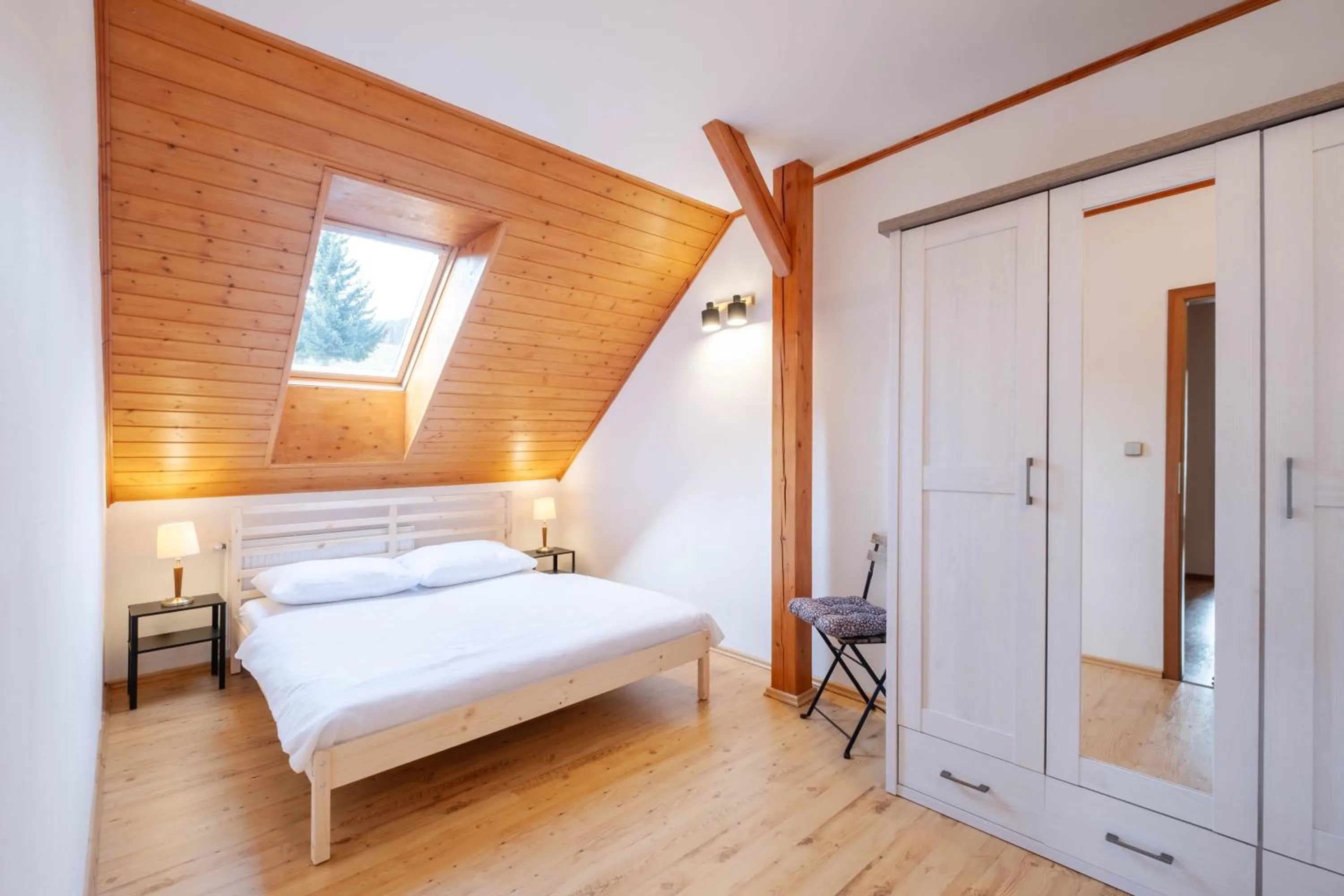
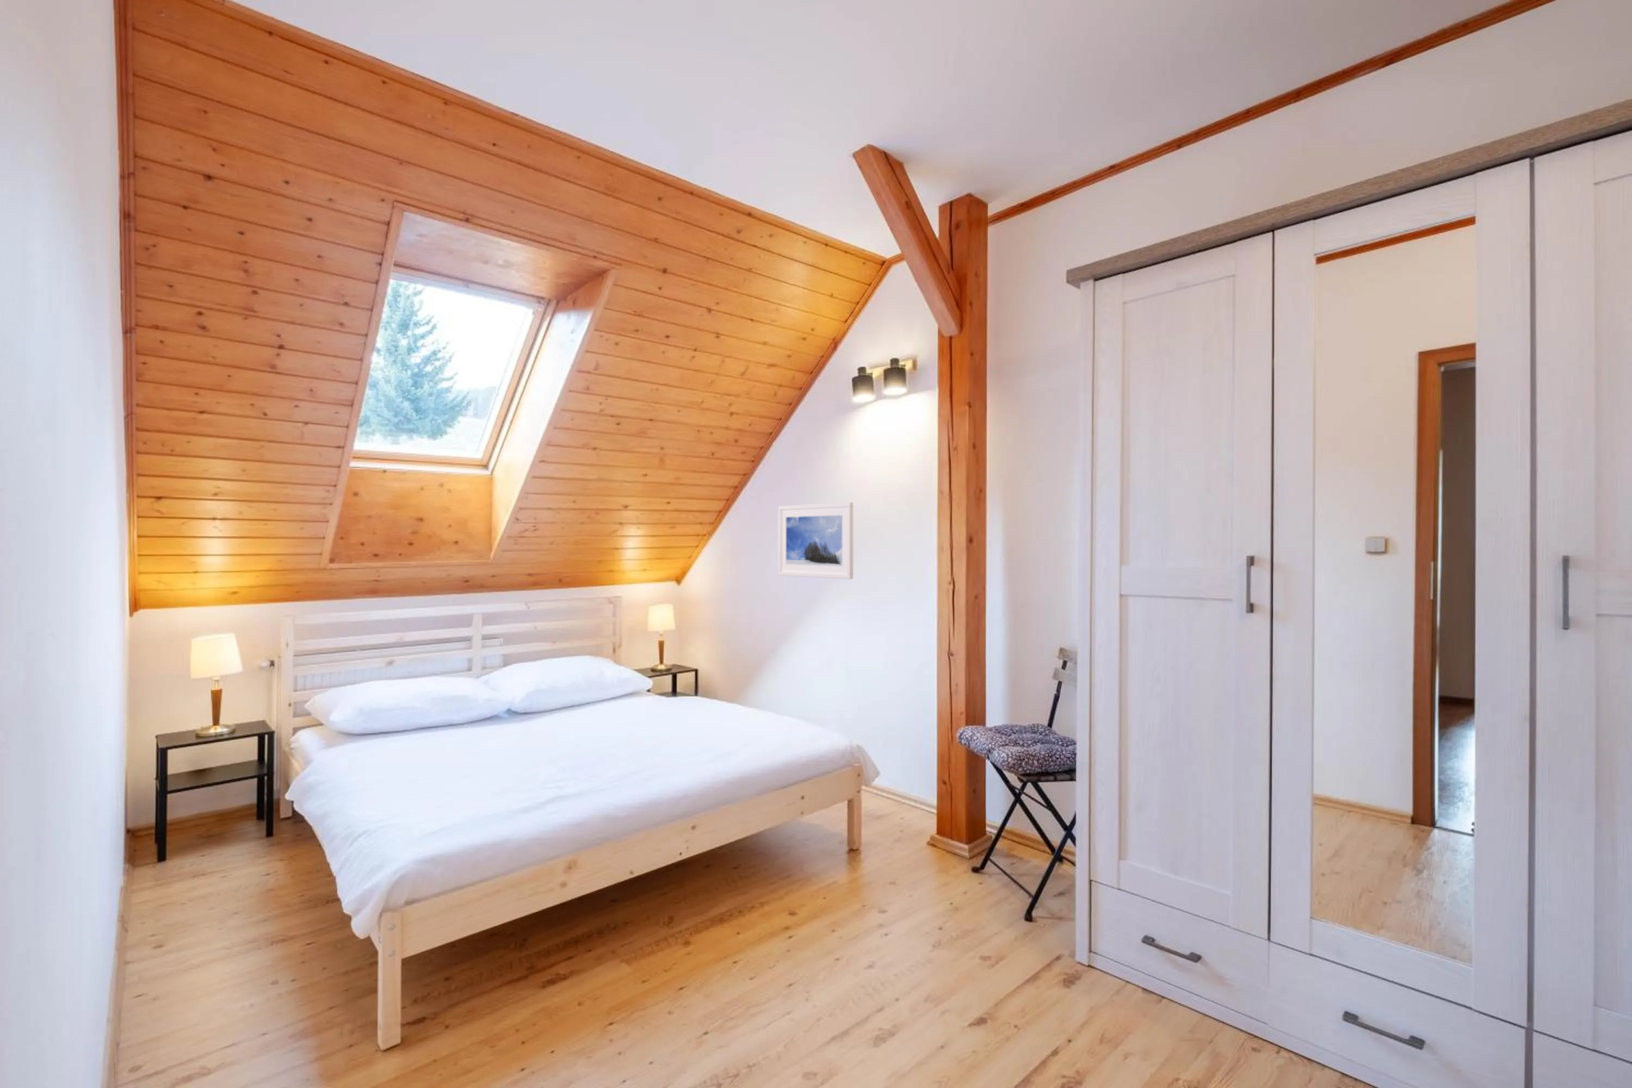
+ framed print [778,501,854,580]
